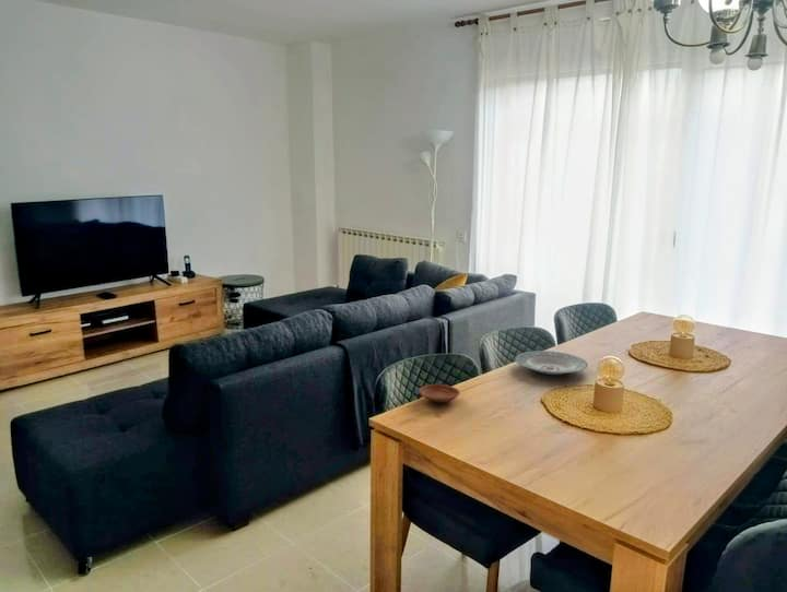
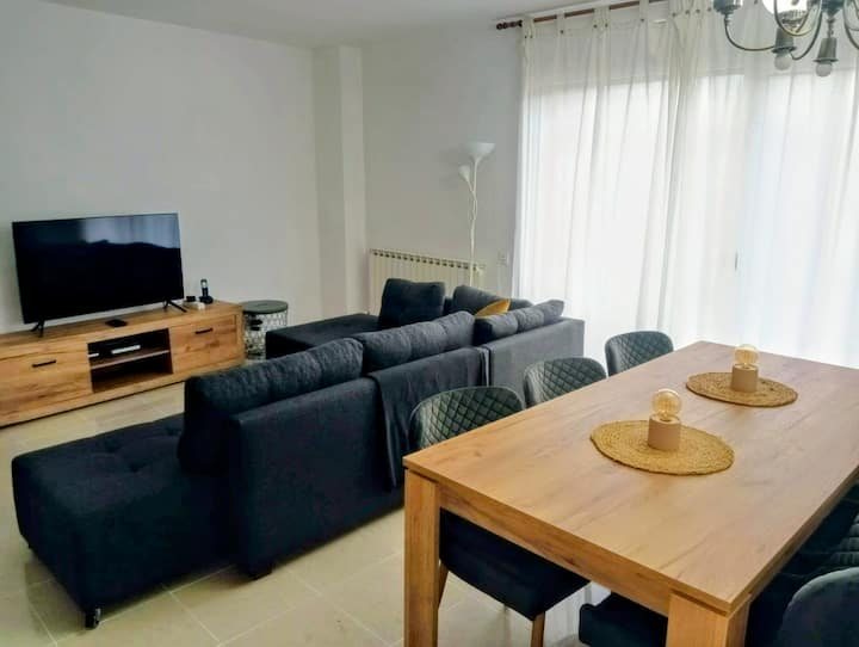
- plate [514,350,589,376]
- plate [418,383,461,403]
